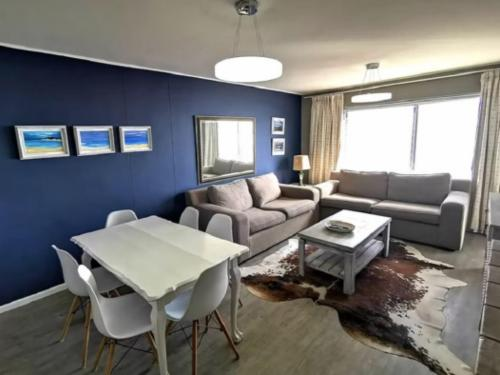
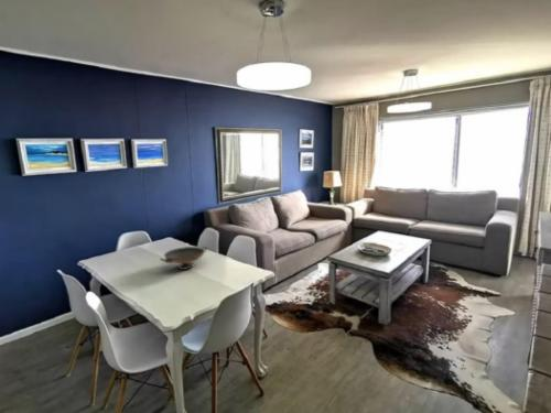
+ decorative bowl [159,246,208,271]
